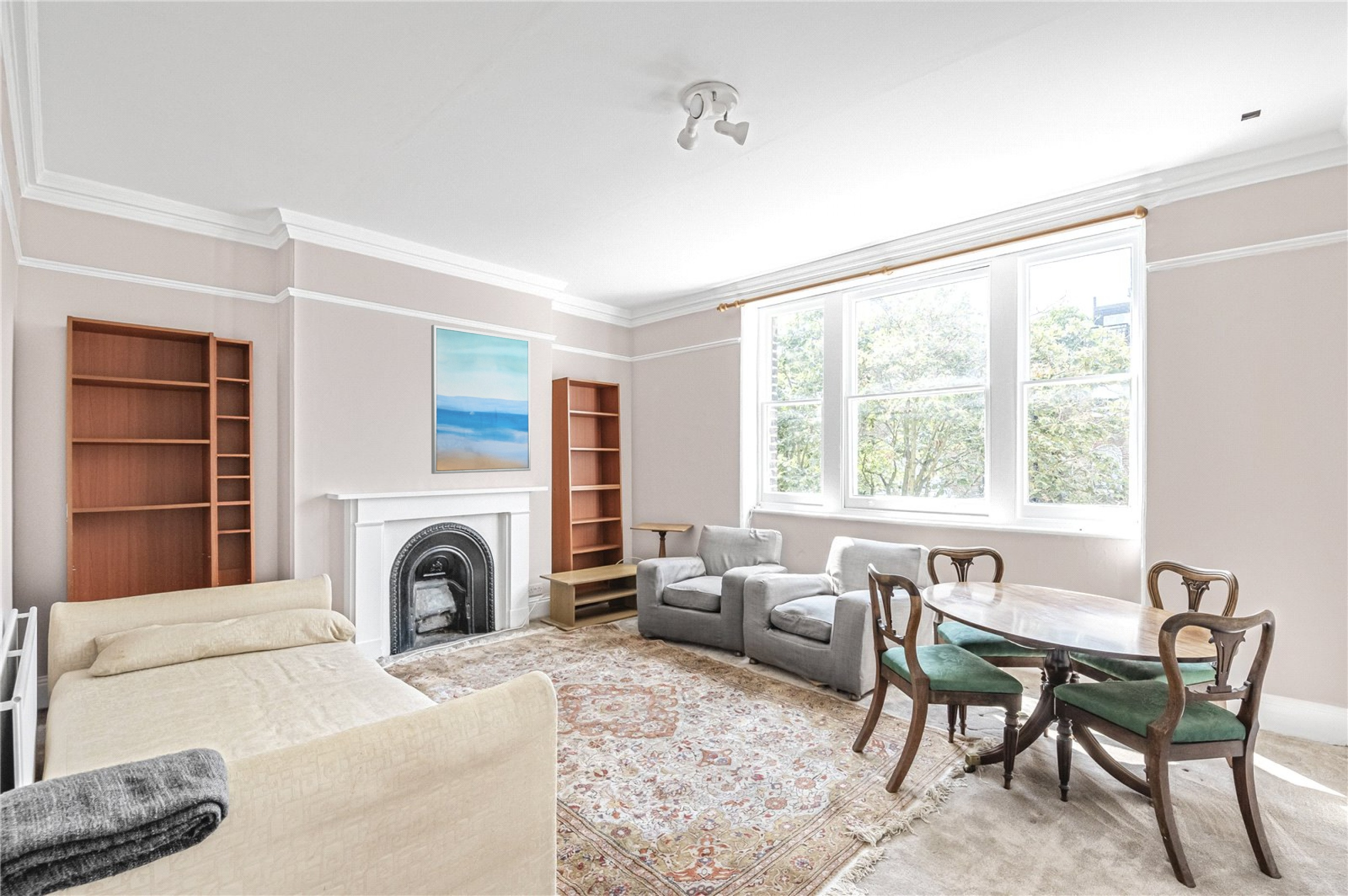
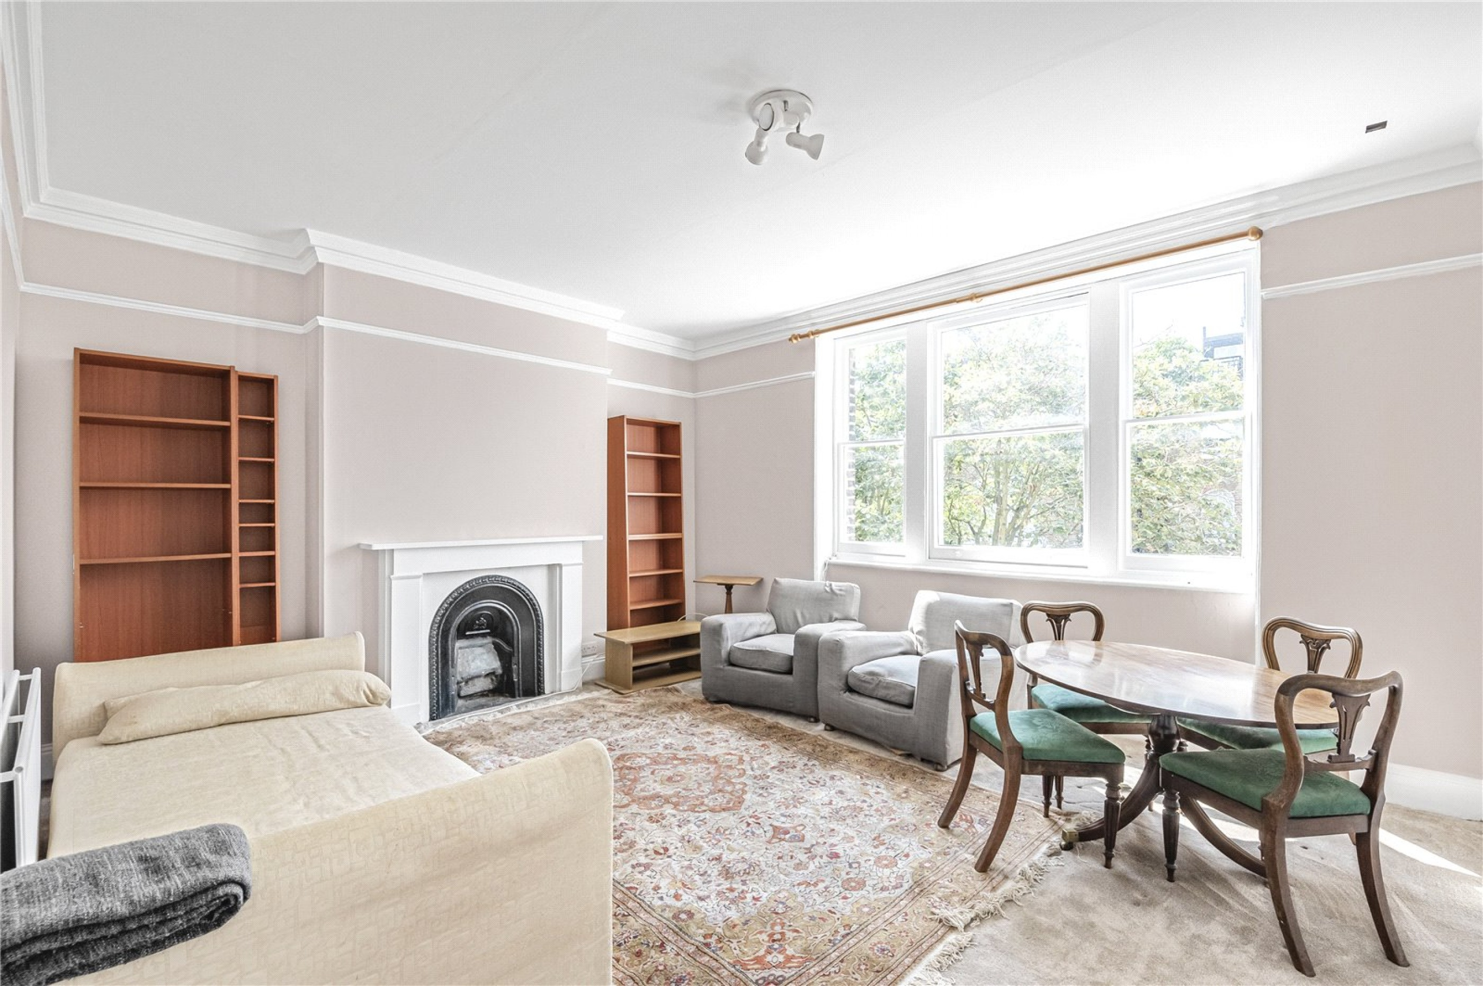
- wall art [431,324,531,474]
